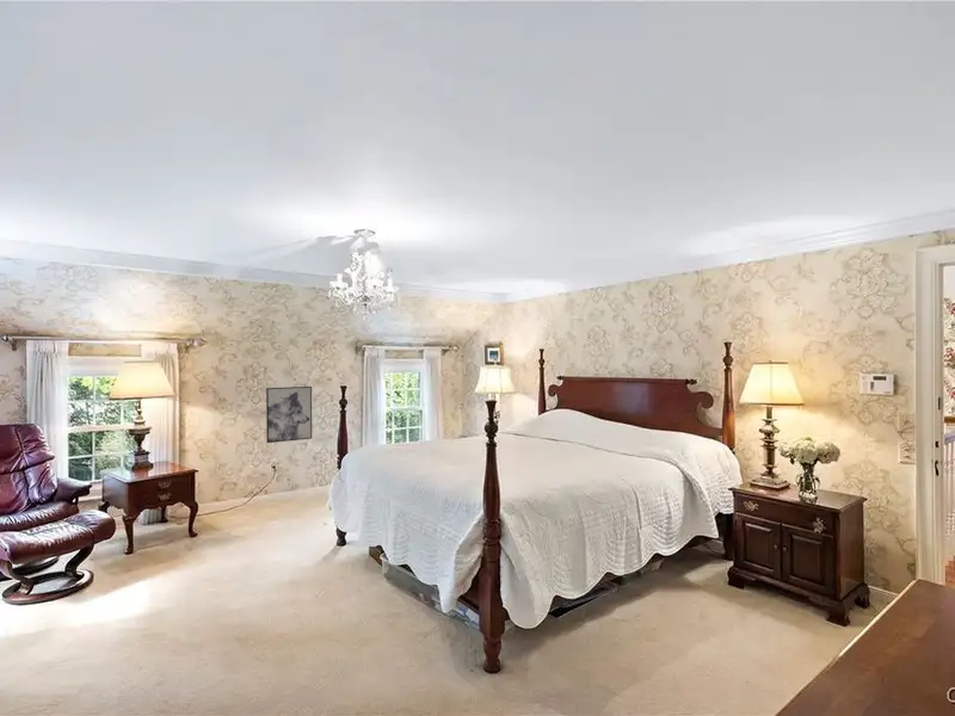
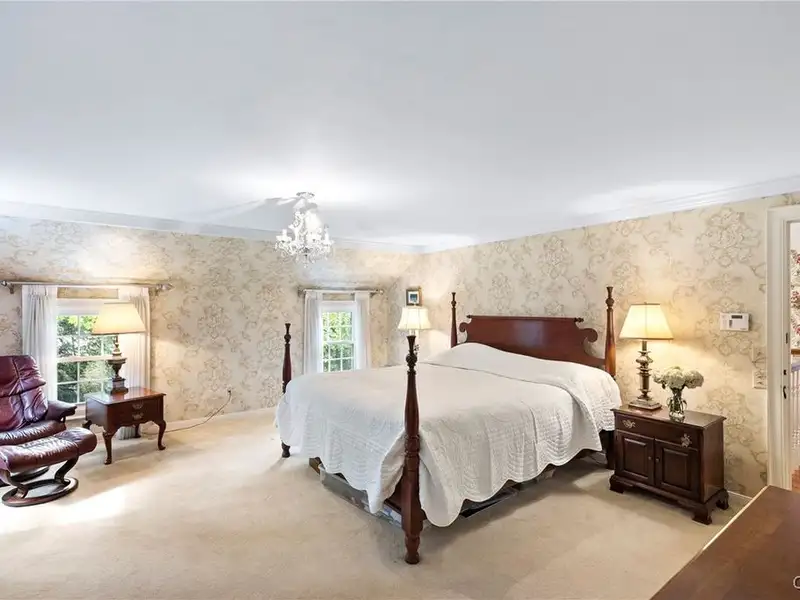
- wall art [265,385,313,444]
